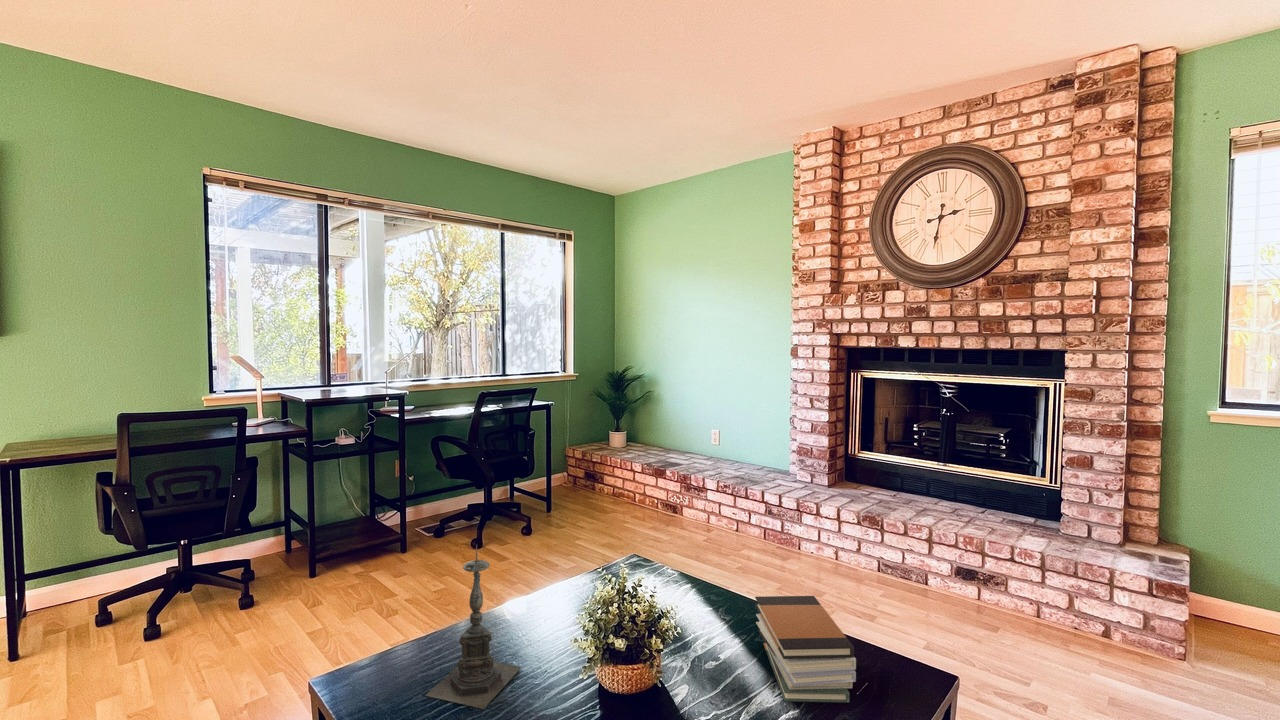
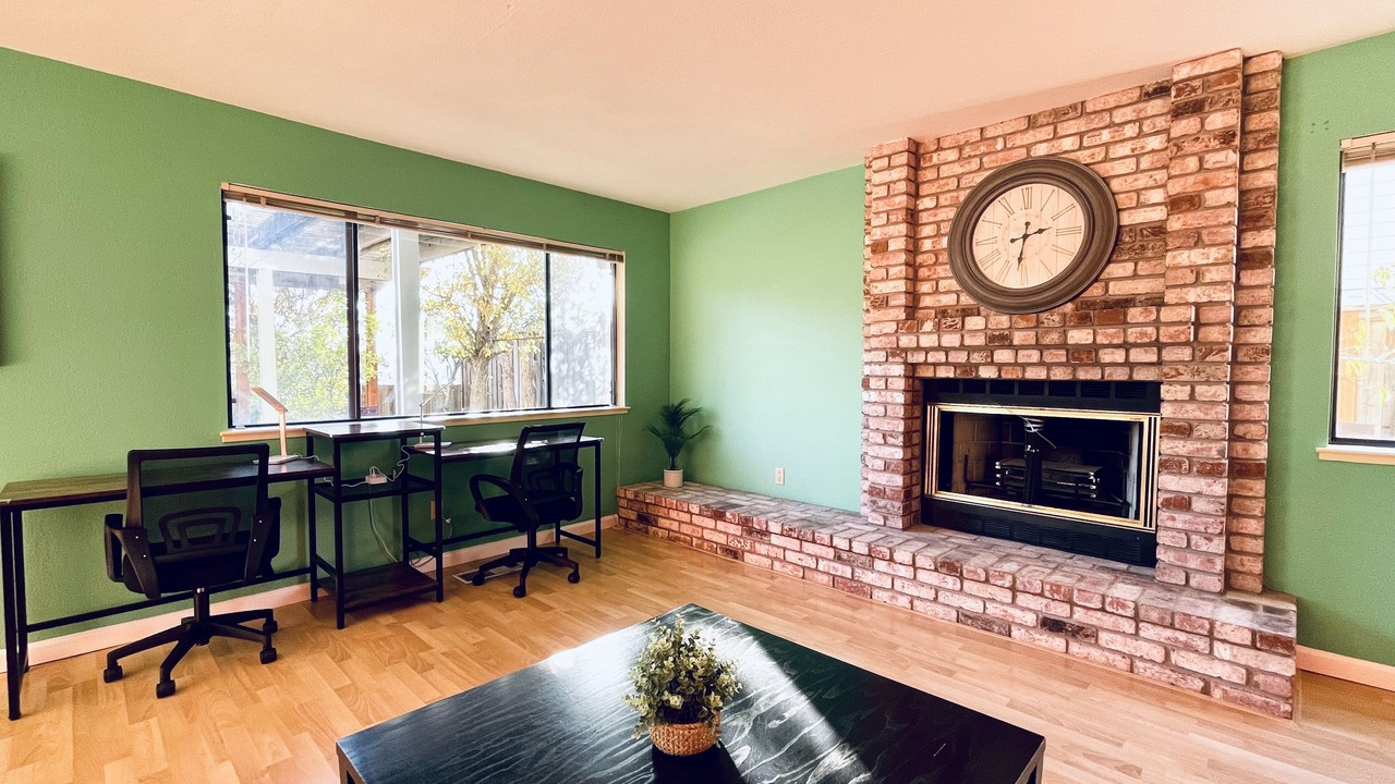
- candle holder [424,544,522,710]
- book stack [754,595,857,704]
